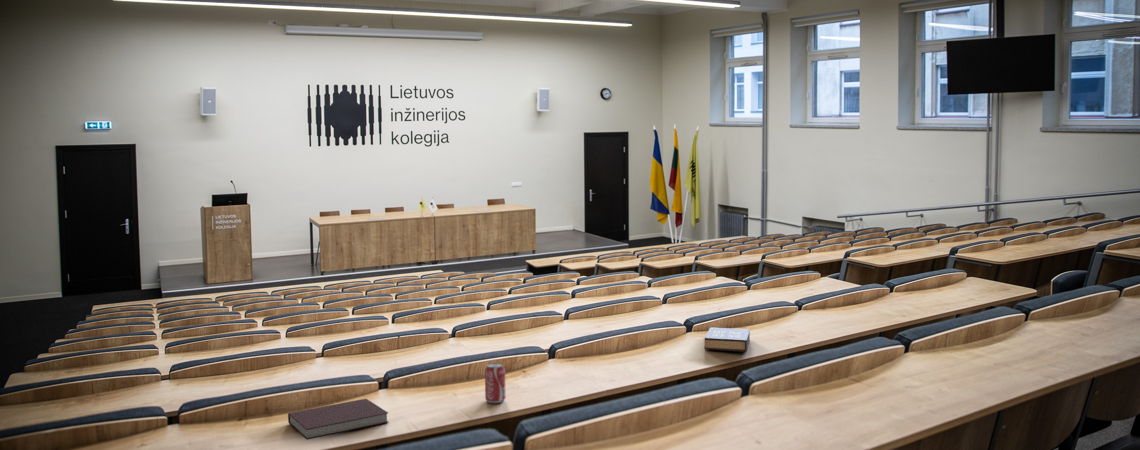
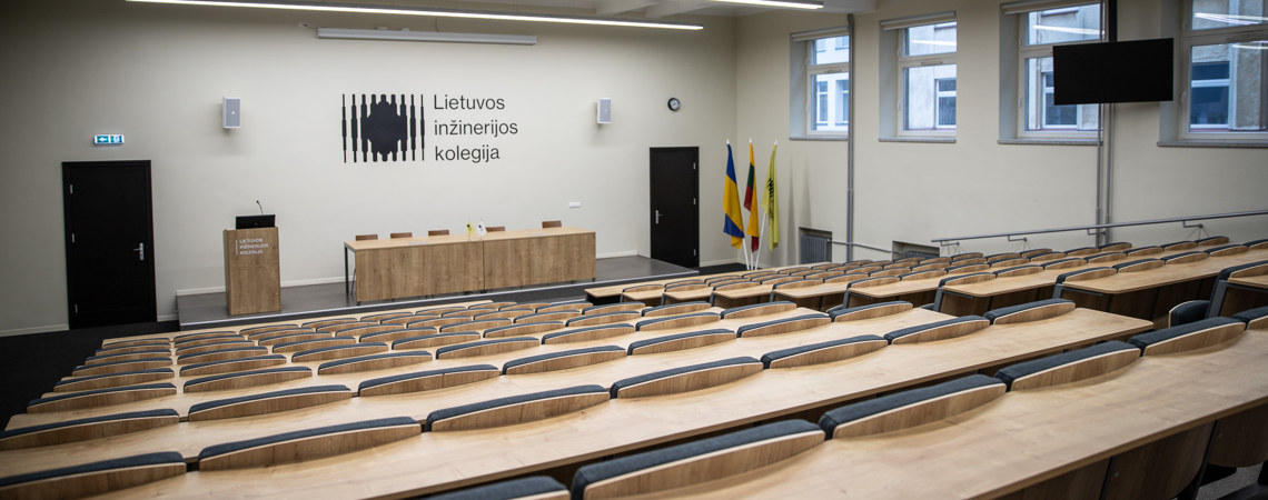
- hardback book [703,327,751,353]
- beverage can [484,362,507,404]
- notebook [287,398,390,441]
